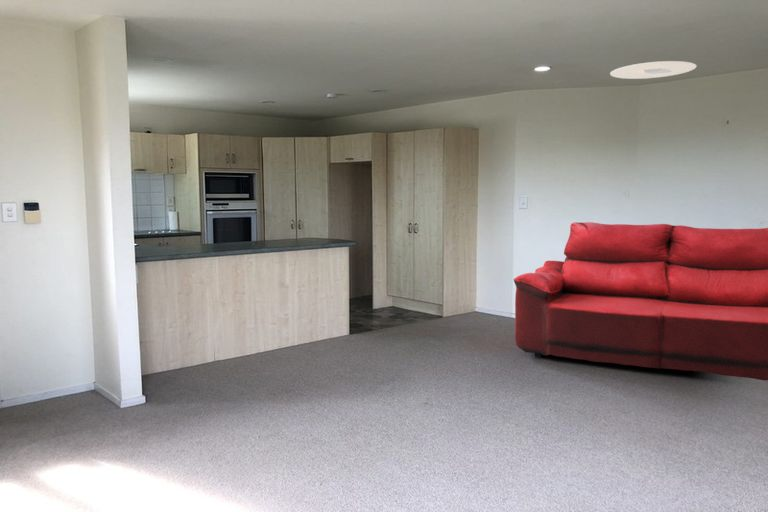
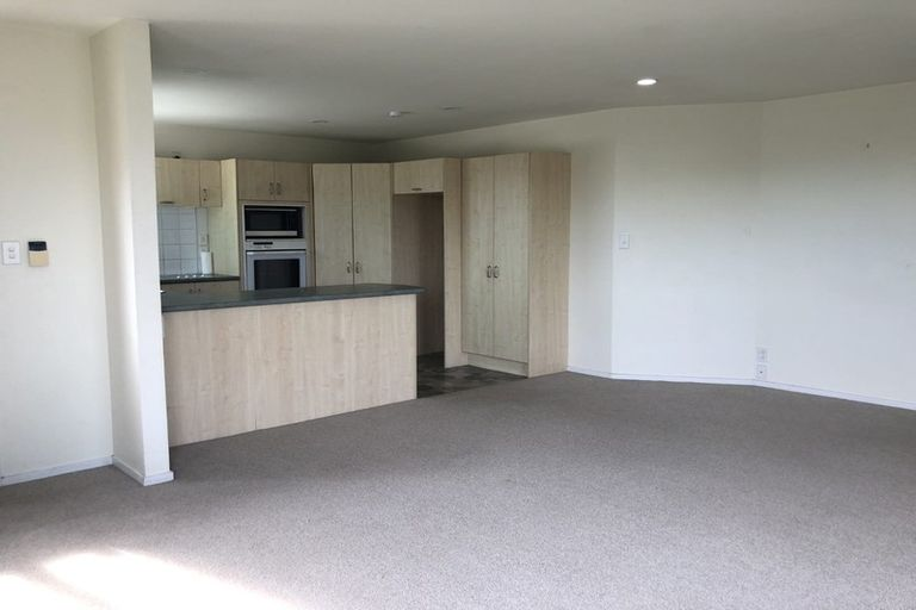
- ceiling light [609,60,697,80]
- sofa [513,221,768,381]
